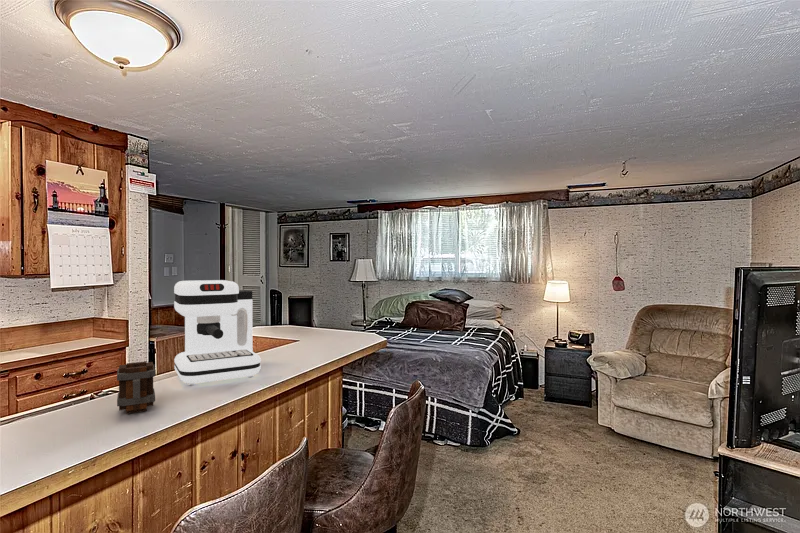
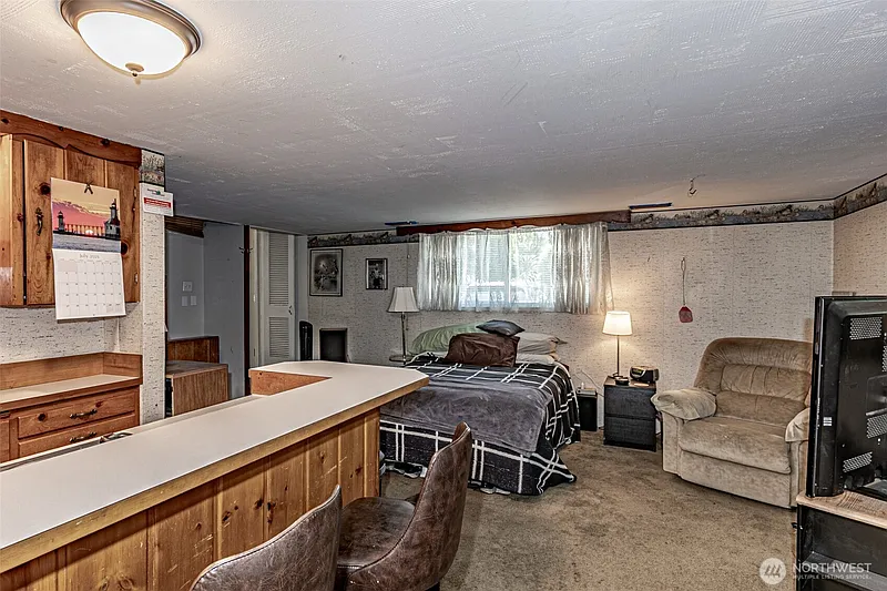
- mug [116,361,156,415]
- coffee maker [173,279,262,386]
